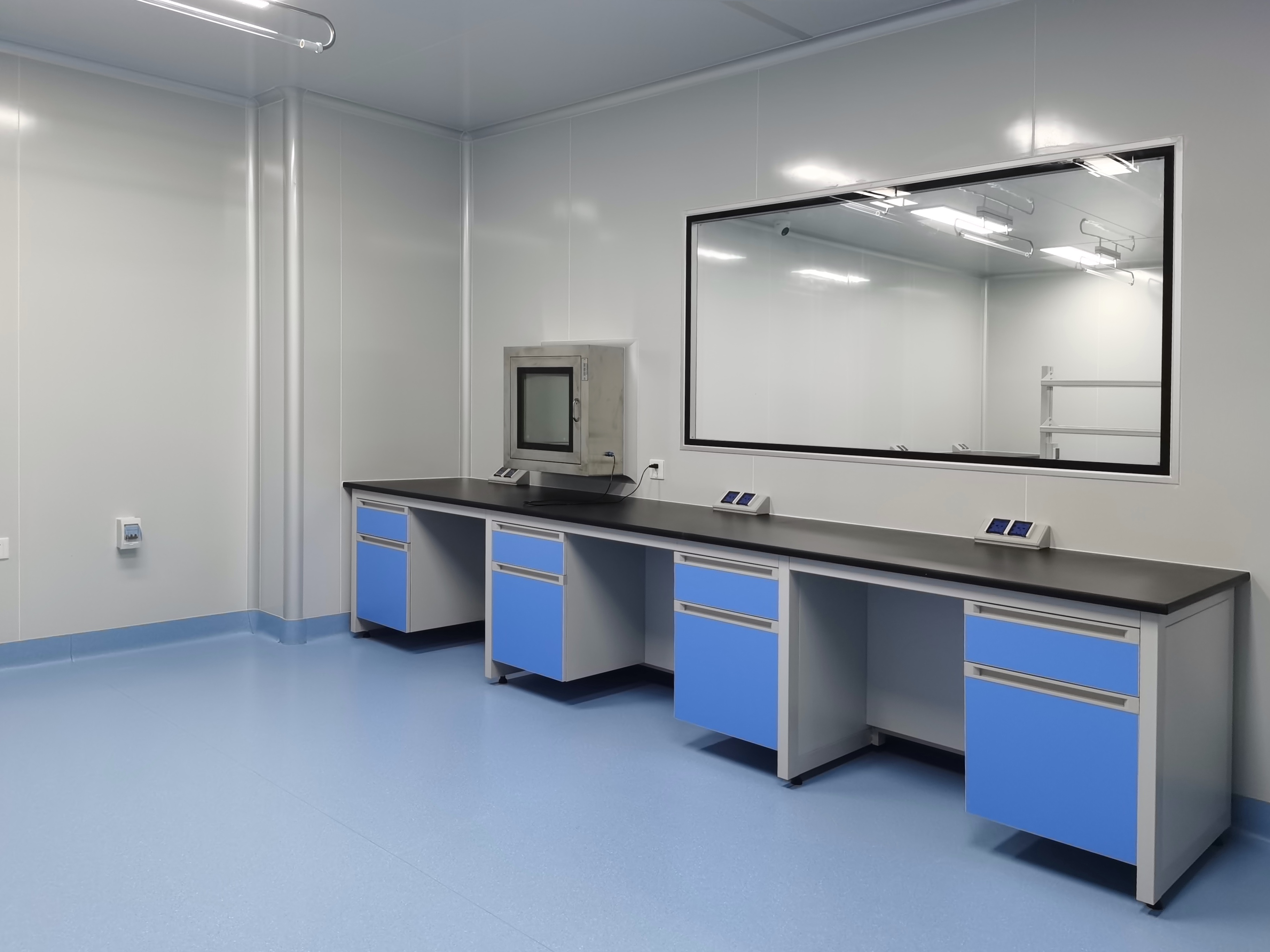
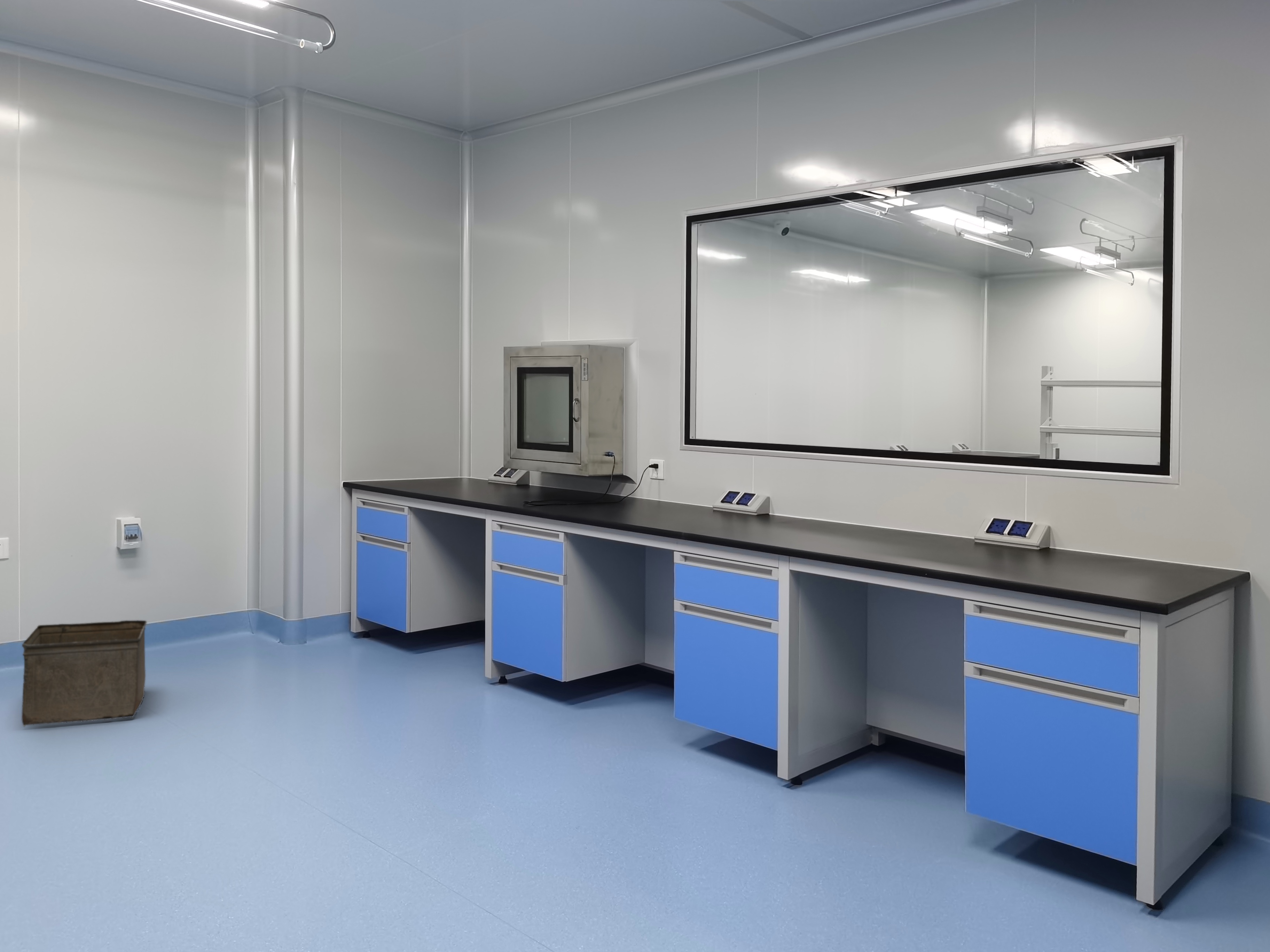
+ storage bin [21,620,147,727]
